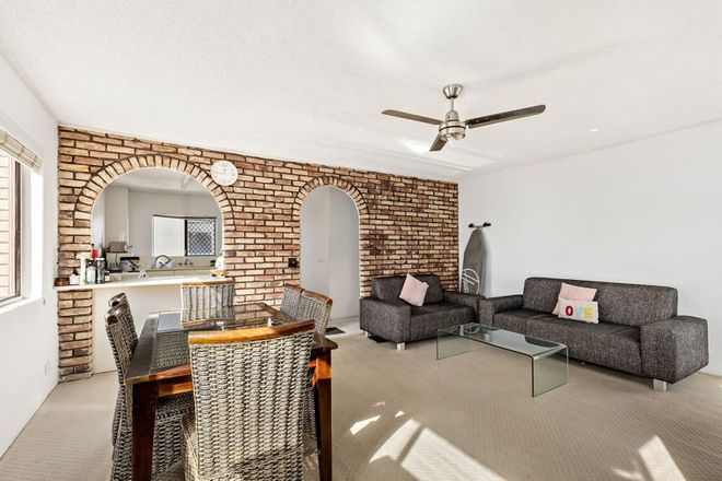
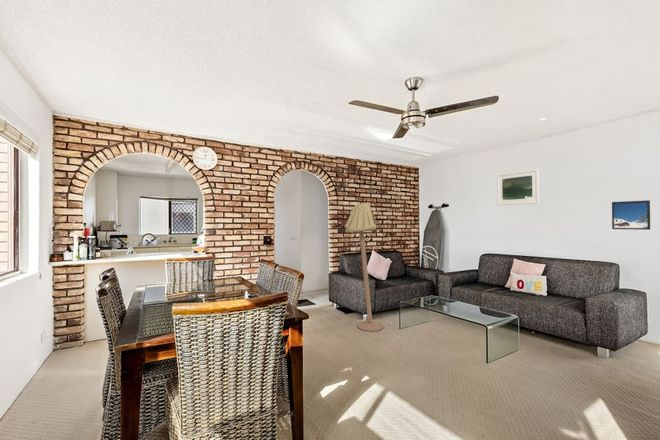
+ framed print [611,199,651,231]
+ floor lamp [344,201,385,332]
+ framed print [496,168,540,206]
